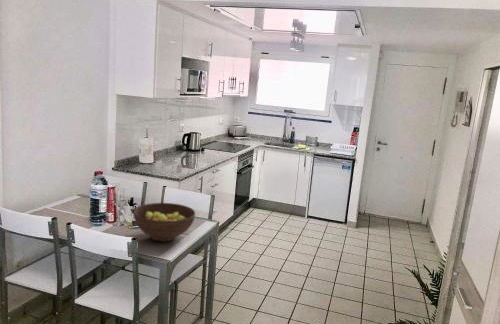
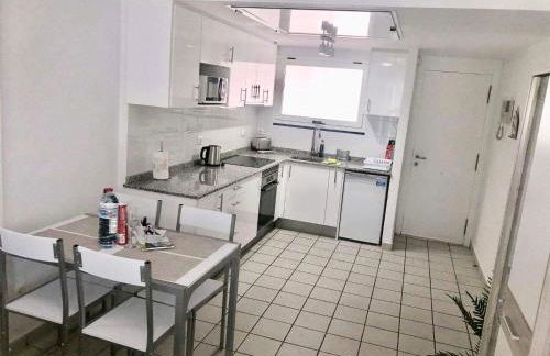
- fruit bowl [132,202,196,243]
